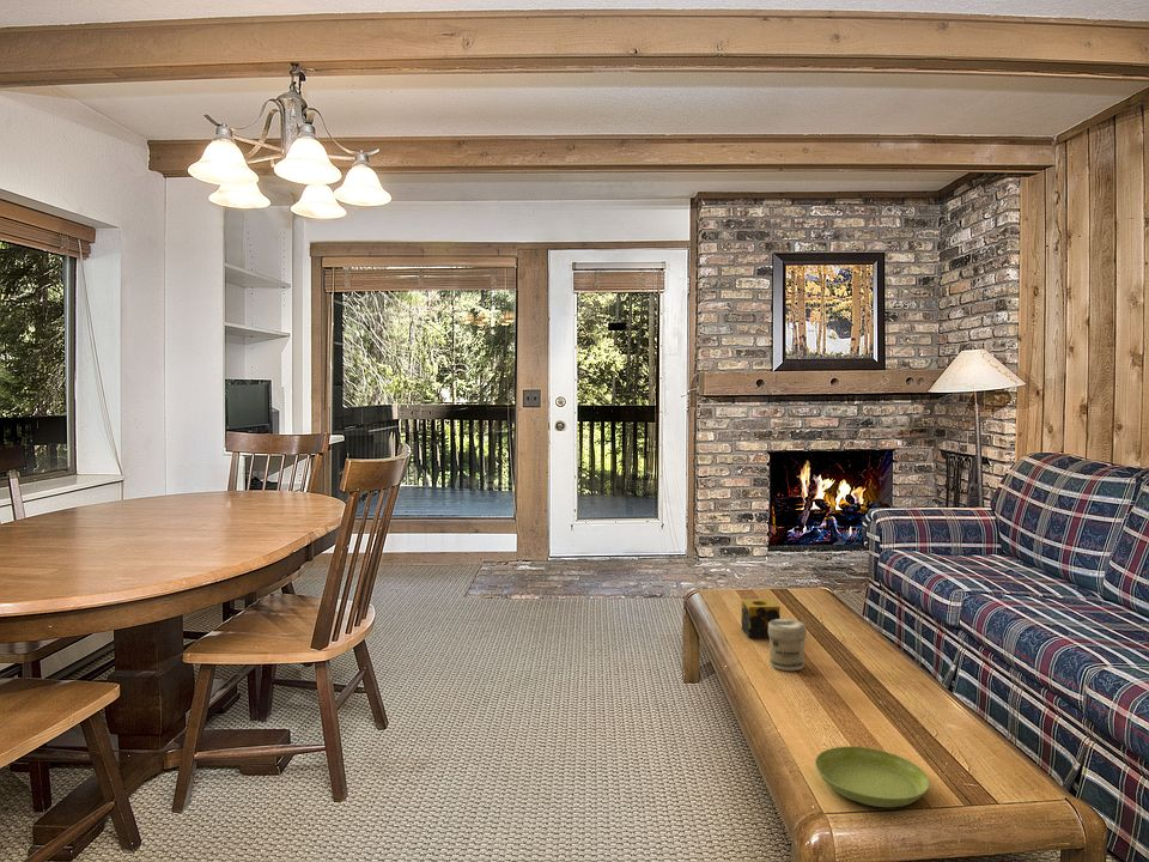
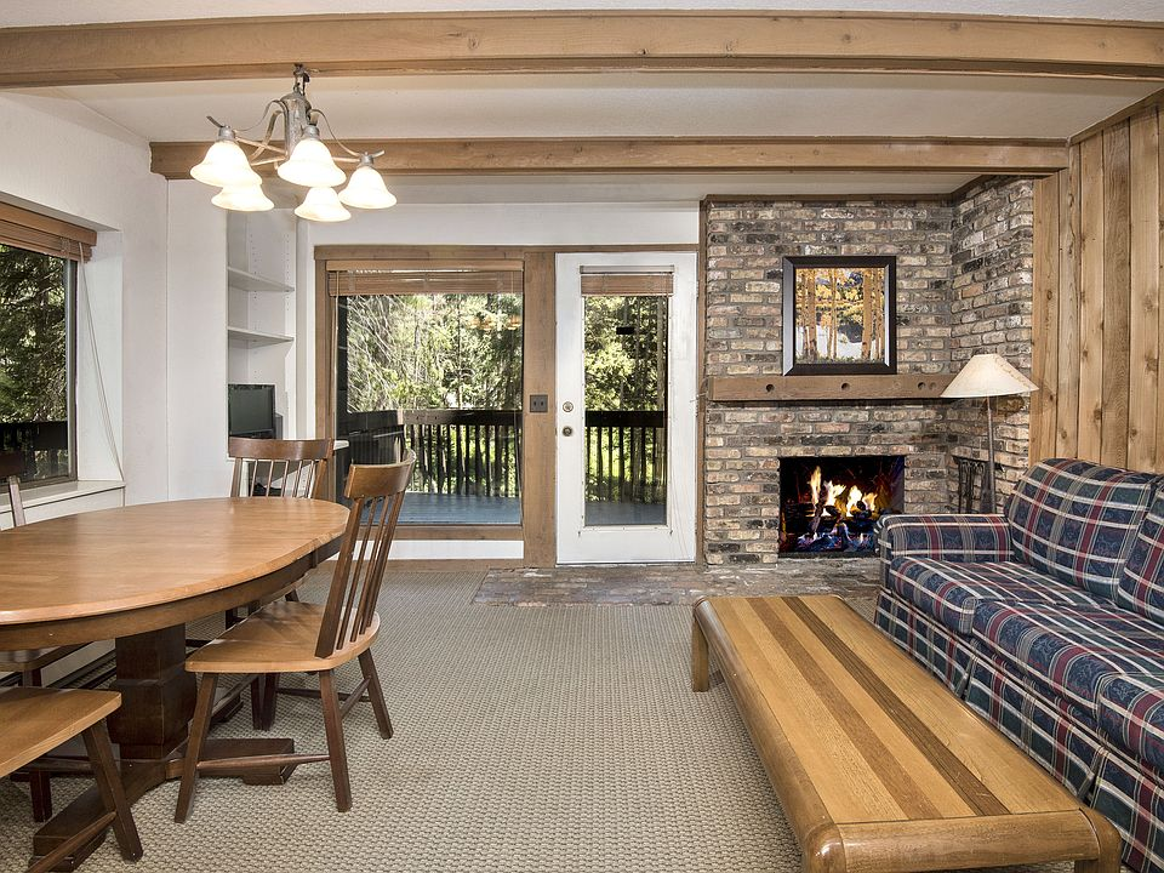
- saucer [814,745,931,808]
- jar [768,618,808,672]
- candle [740,597,782,639]
